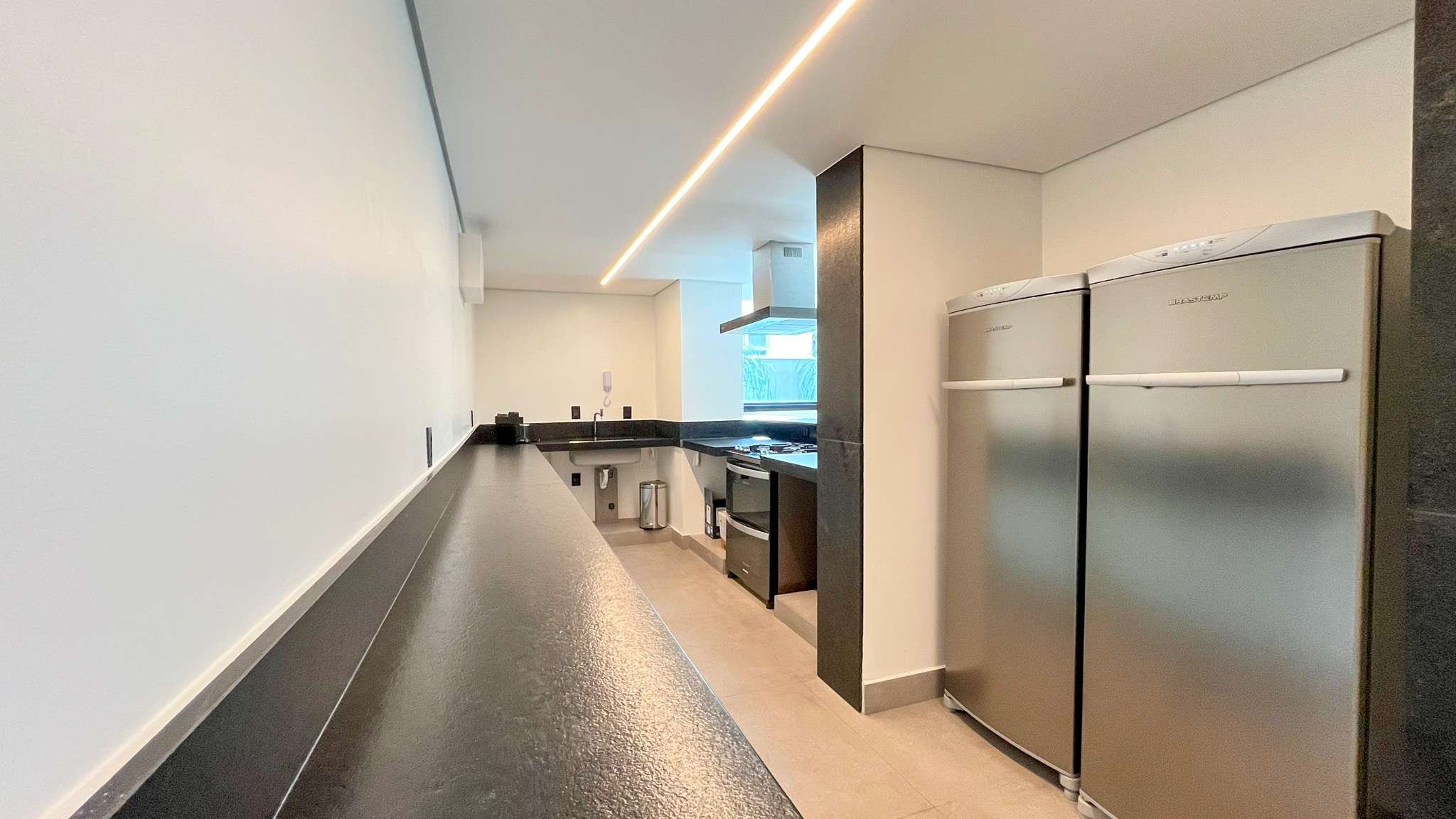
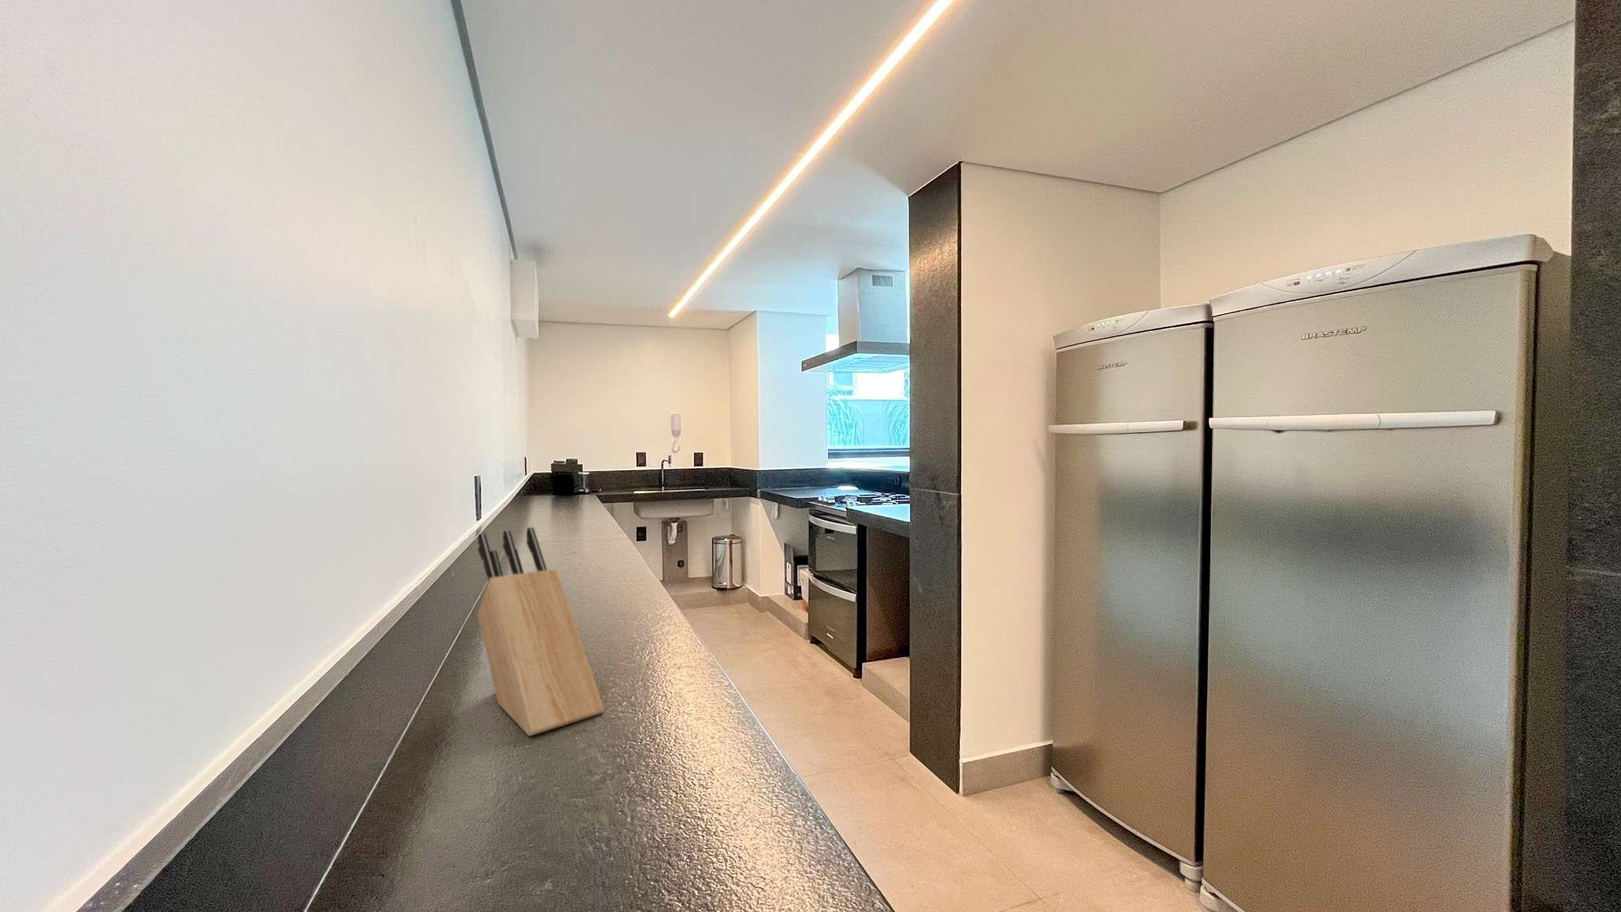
+ knife block [477,527,606,737]
